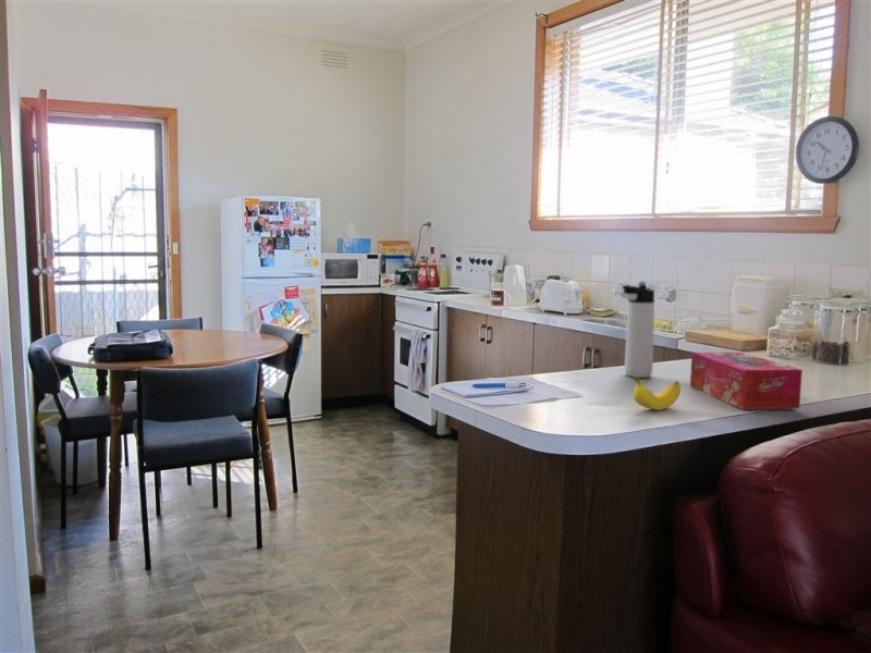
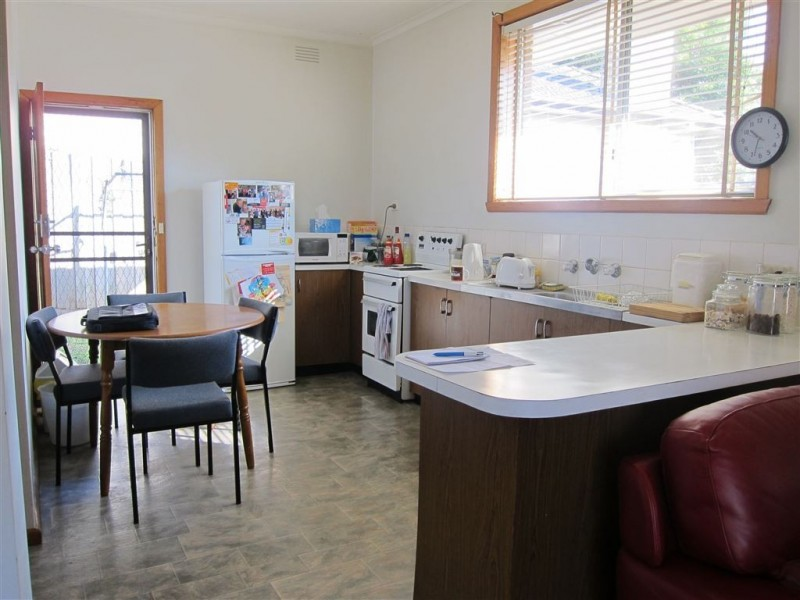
- tissue box [689,352,803,410]
- banana [631,377,682,410]
- thermos bottle [622,284,655,379]
